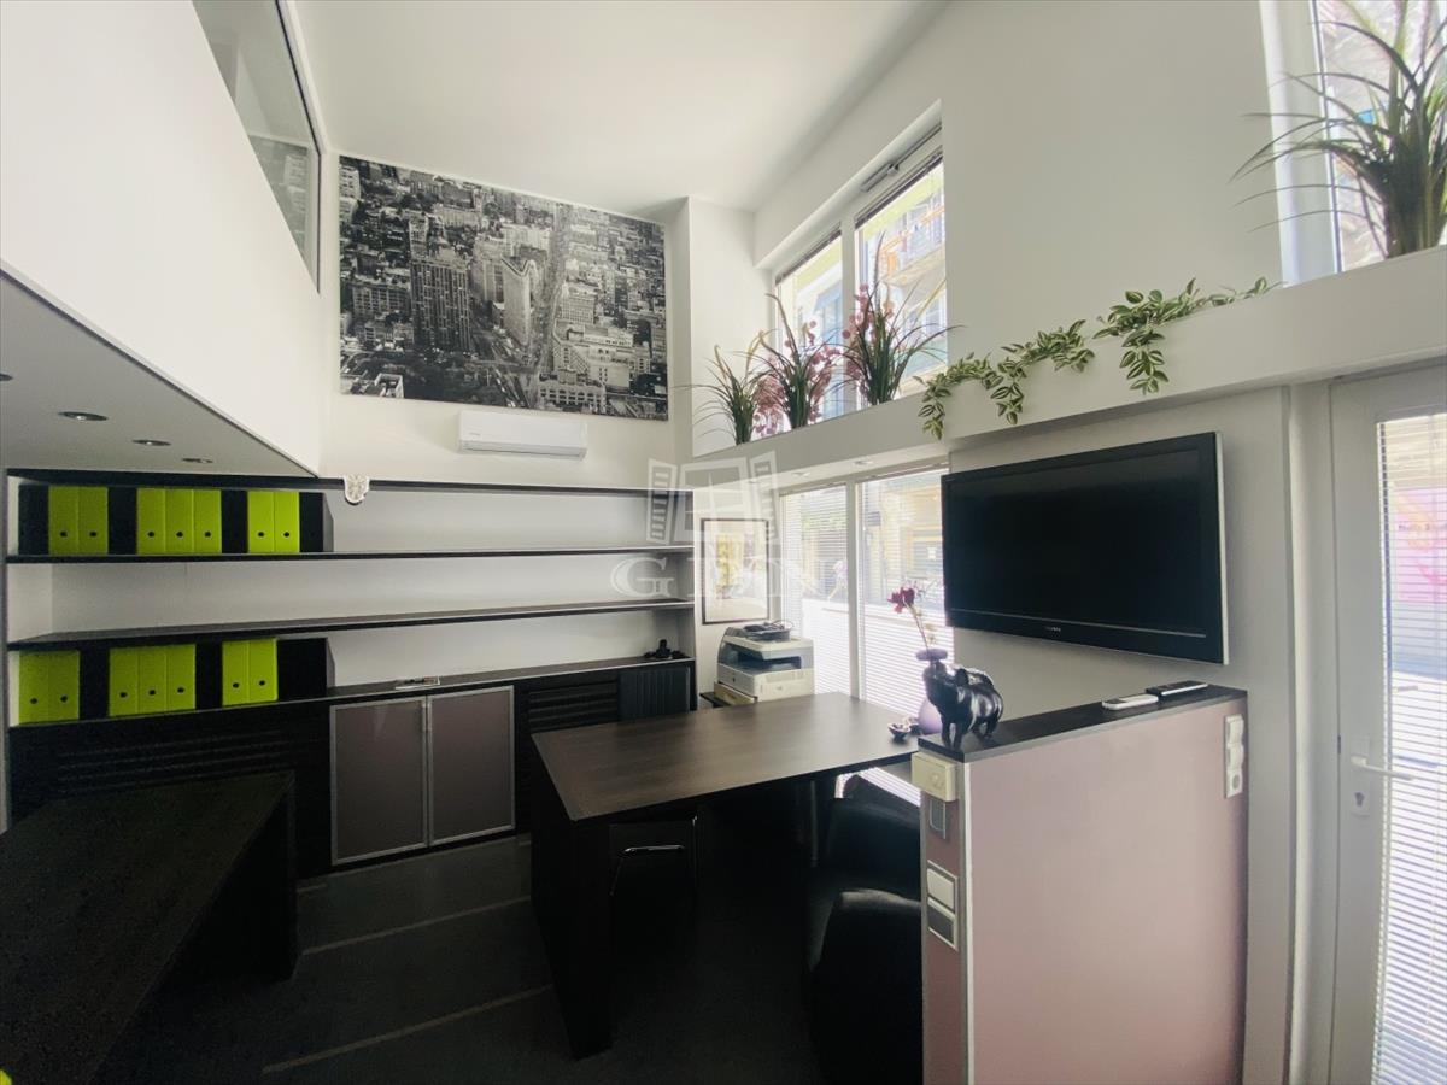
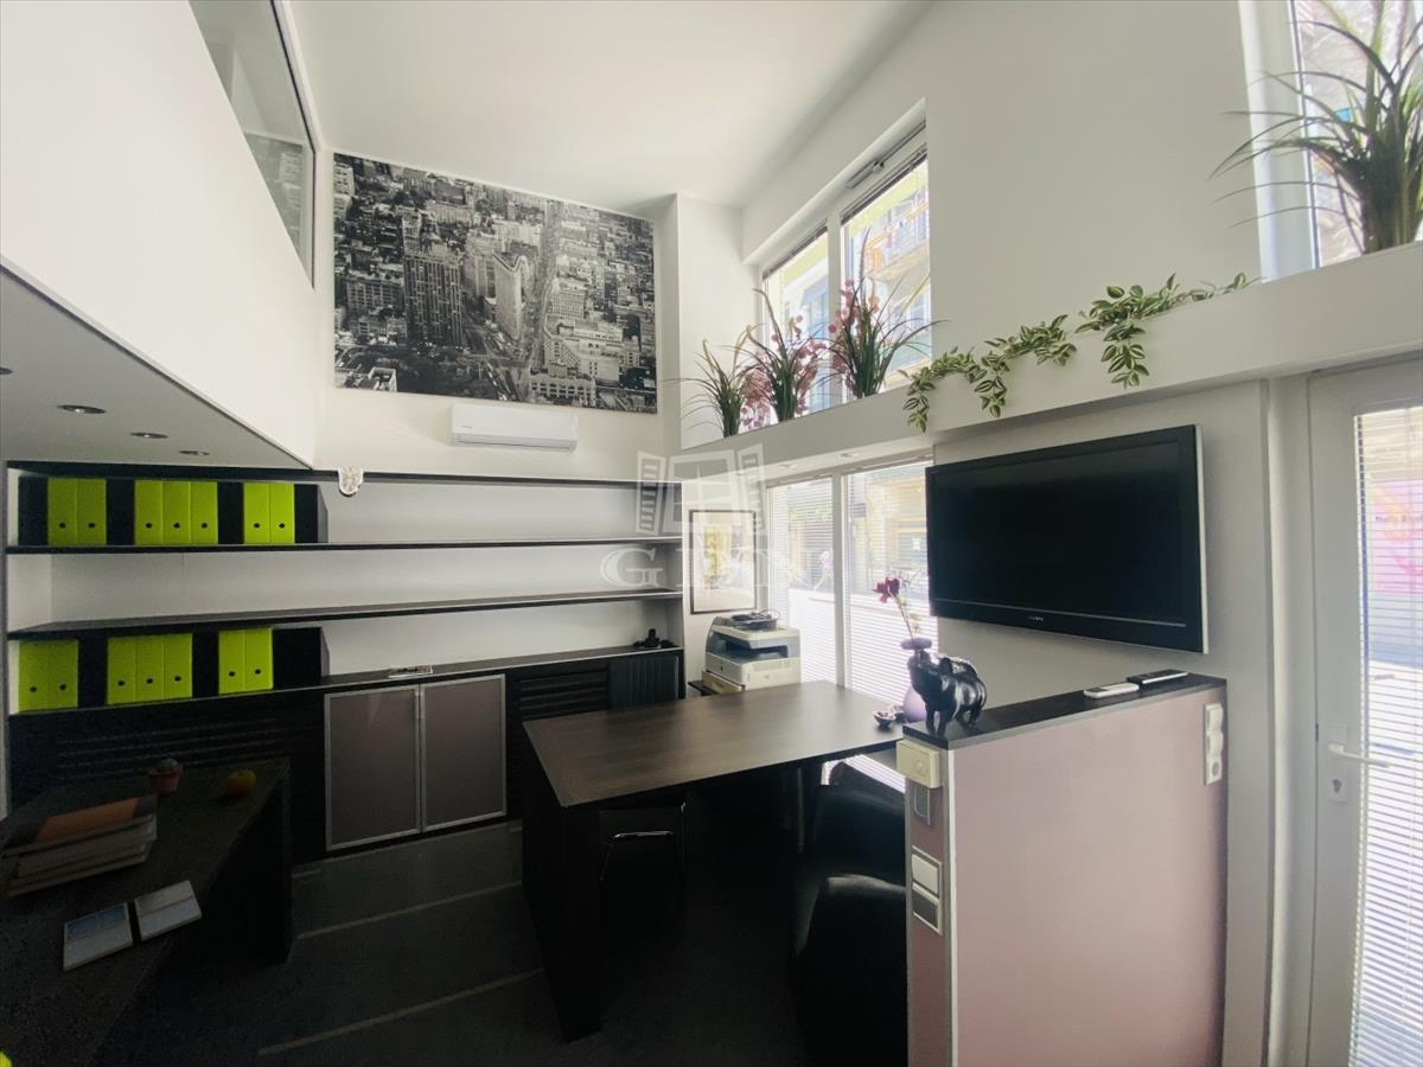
+ book stack [0,793,159,899]
+ drink coaster [63,878,203,973]
+ potted succulent [147,758,184,797]
+ apple [223,769,257,796]
